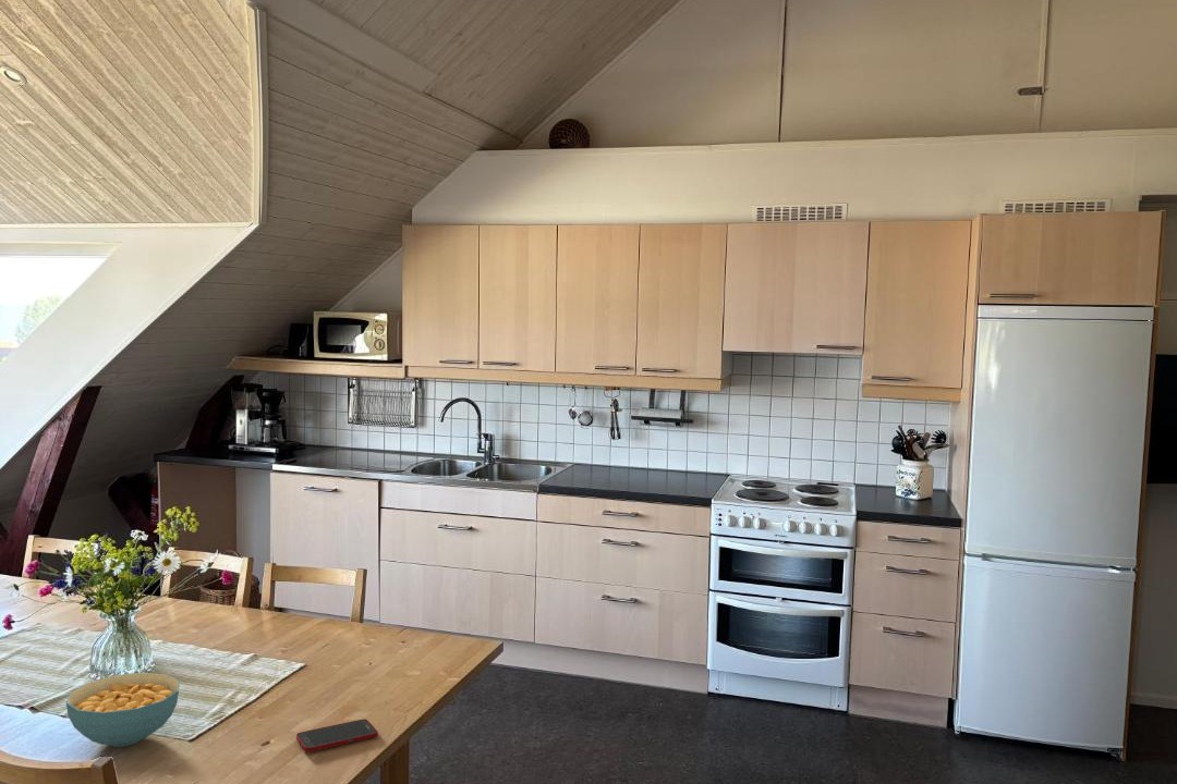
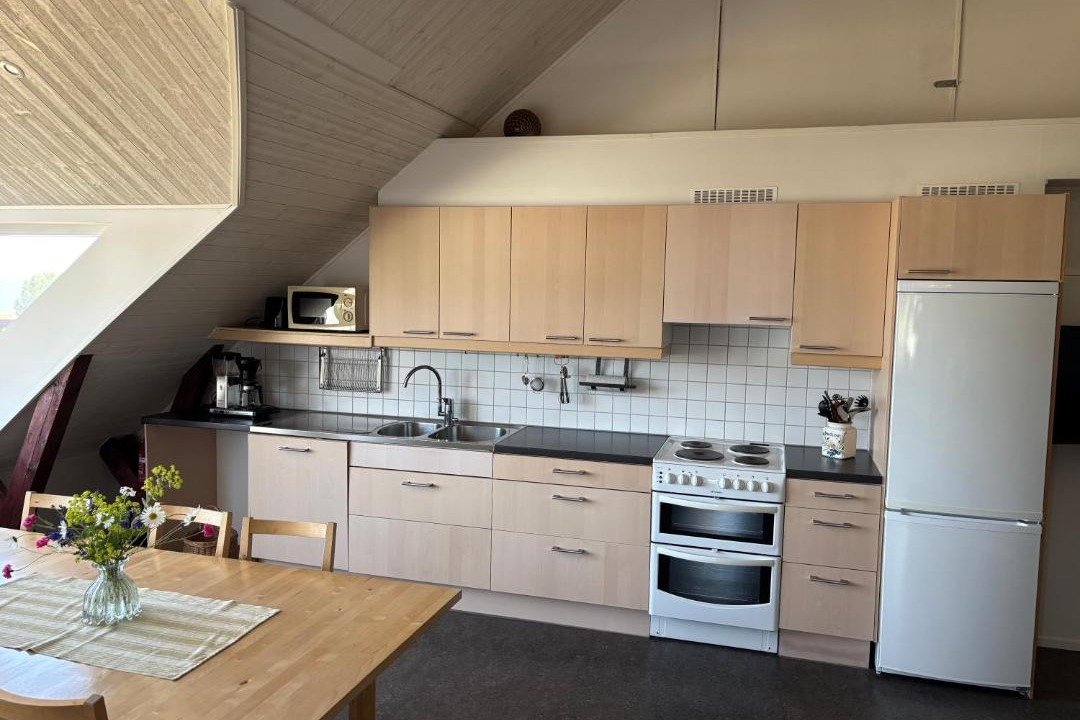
- cell phone [295,718,379,754]
- cereal bowl [65,672,181,748]
